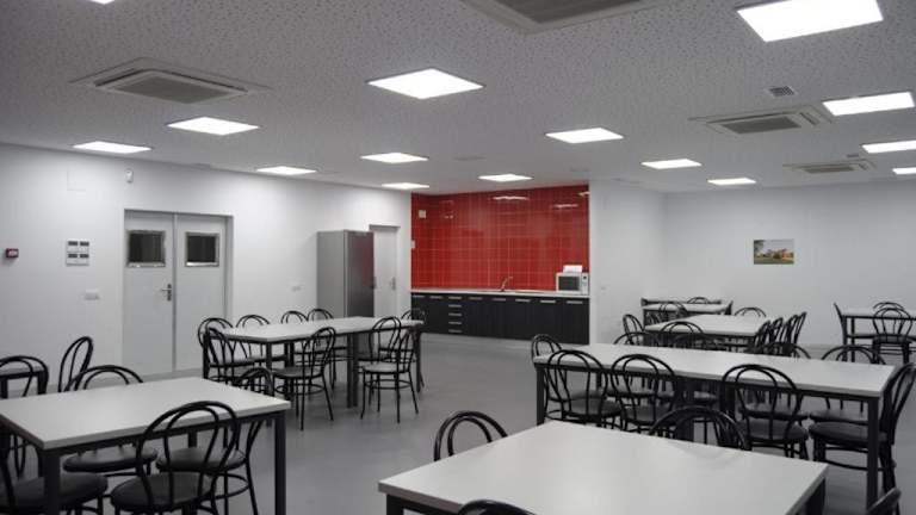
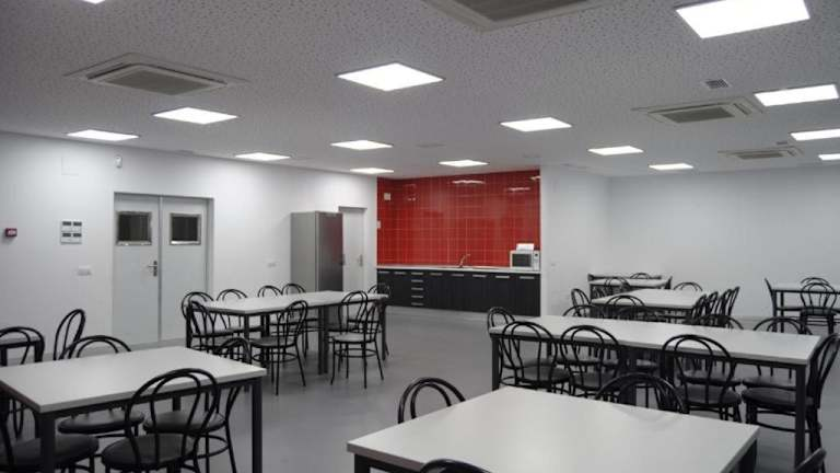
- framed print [751,237,796,266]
